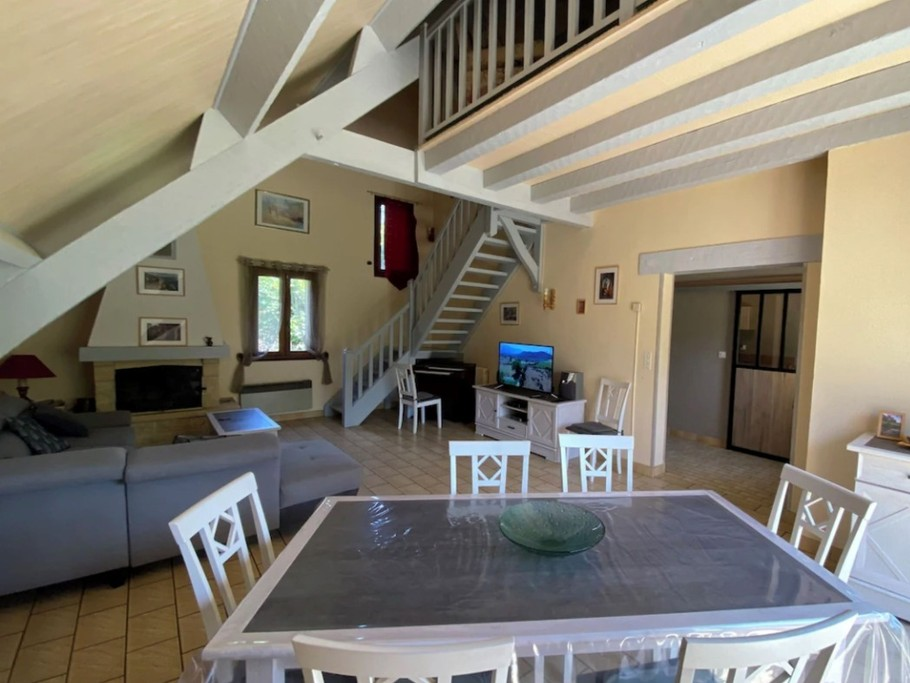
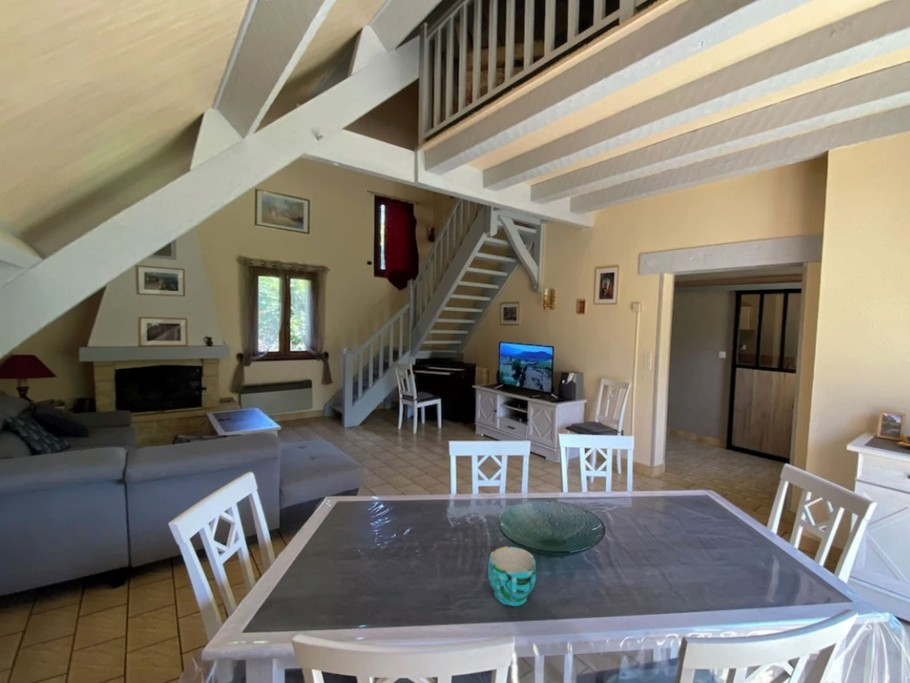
+ cup [487,546,537,607]
